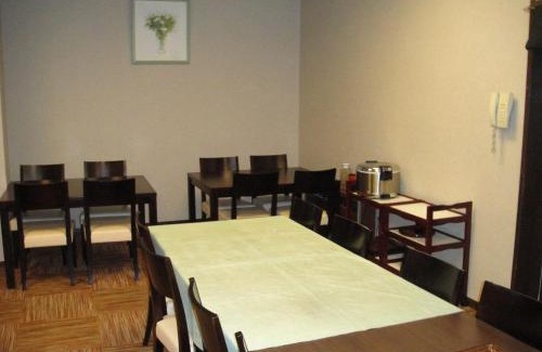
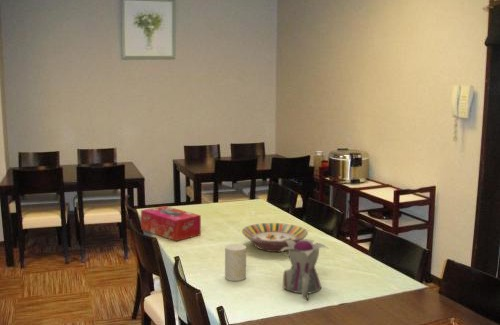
+ tissue box [140,205,202,242]
+ serving bowl [241,222,309,253]
+ teapot [281,238,328,301]
+ cup [224,243,247,282]
